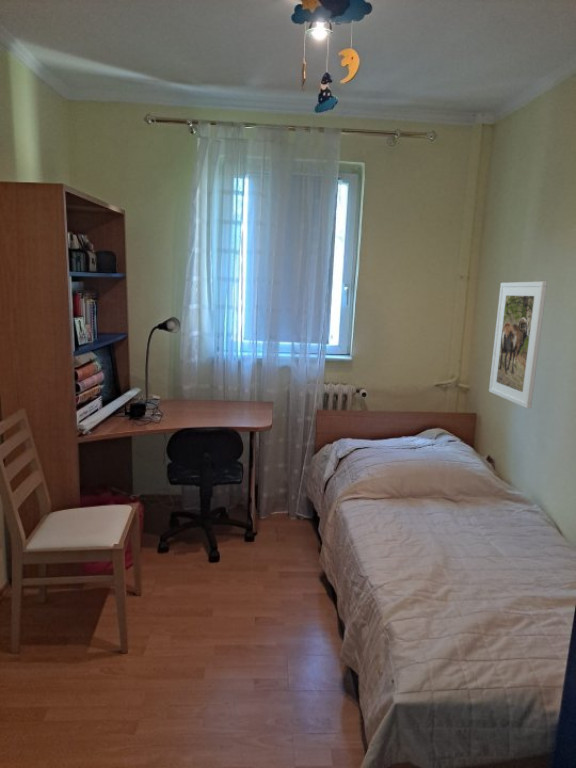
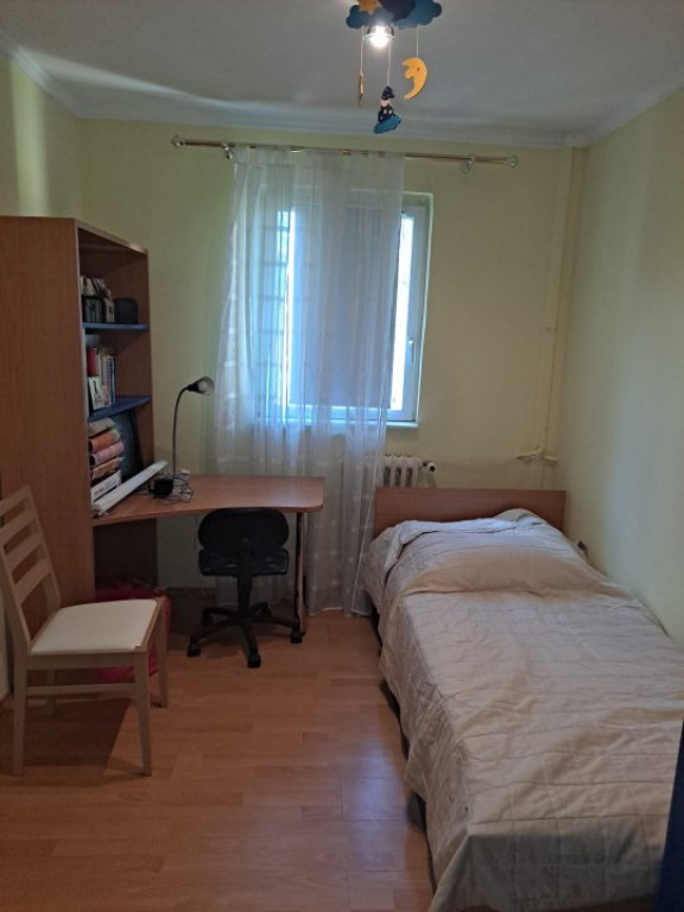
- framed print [488,280,548,409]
